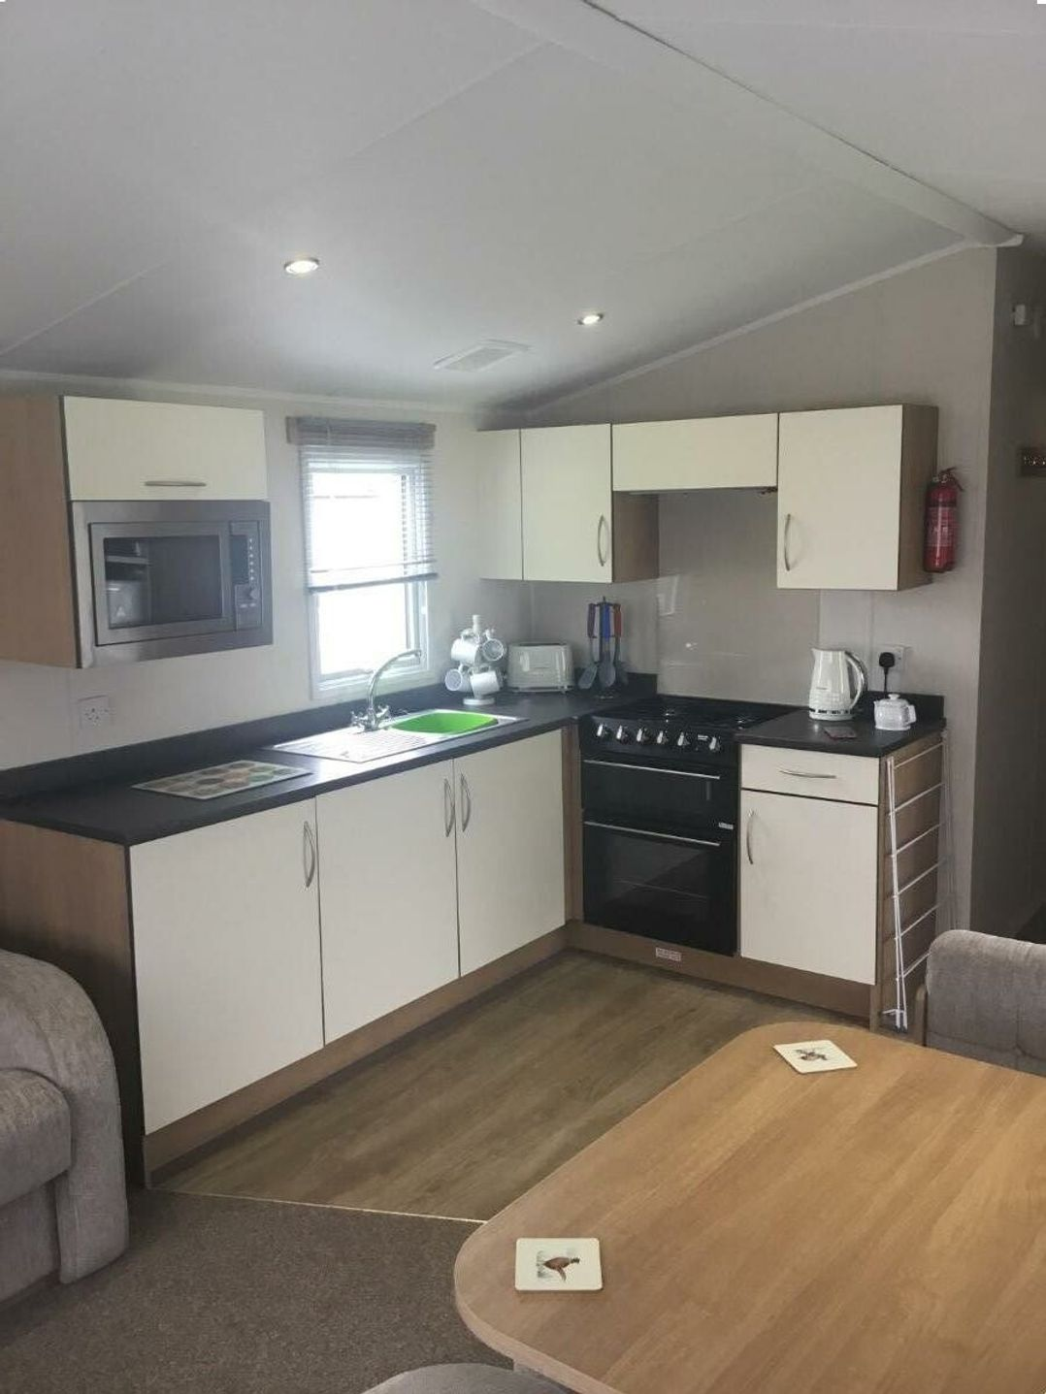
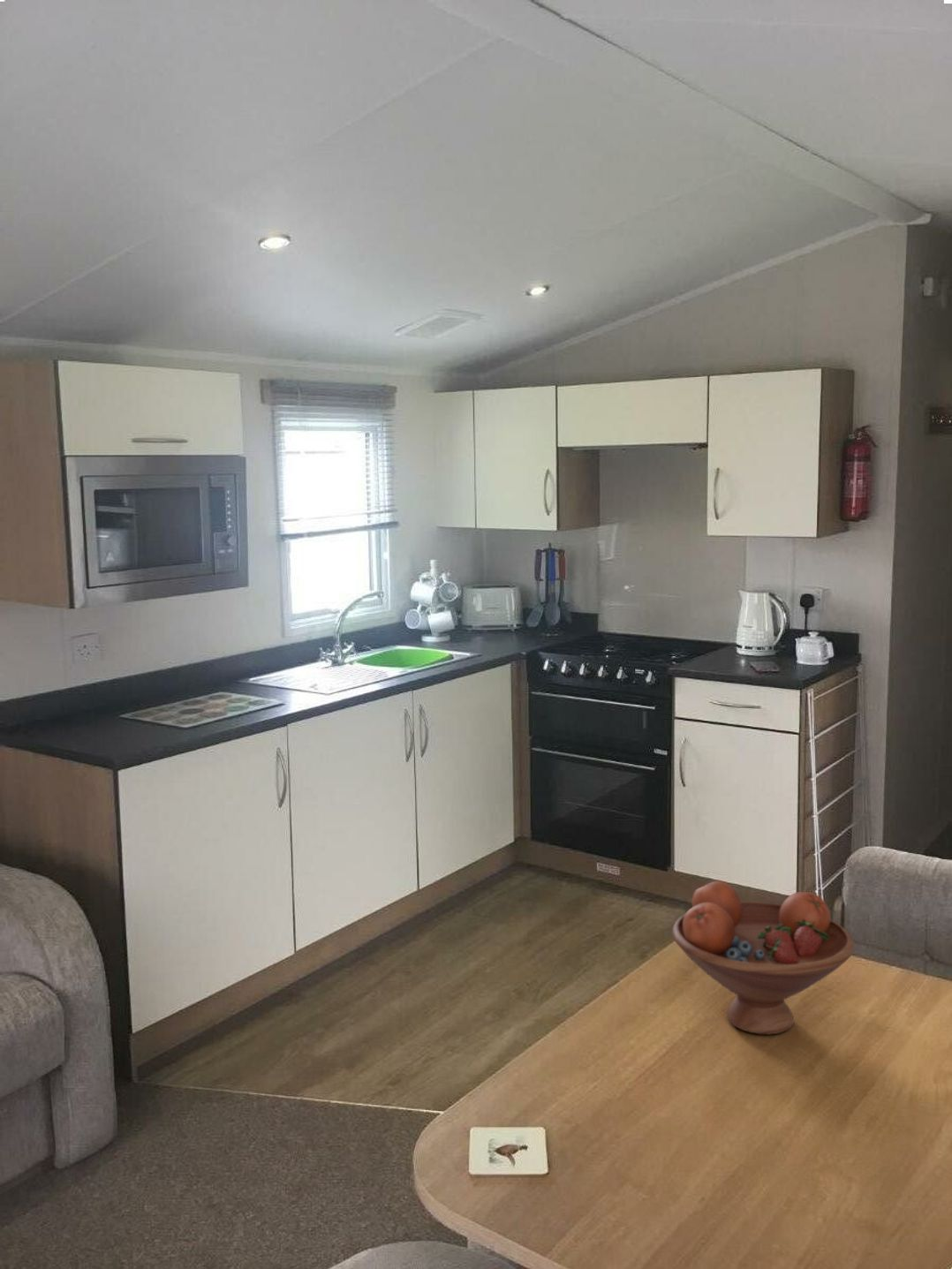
+ fruit bowl [671,880,855,1036]
